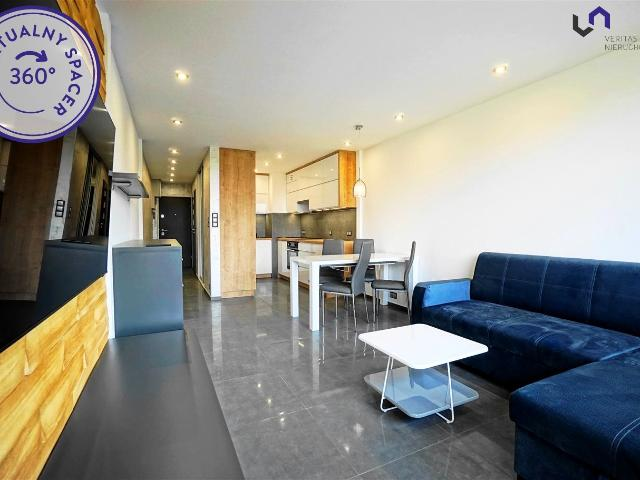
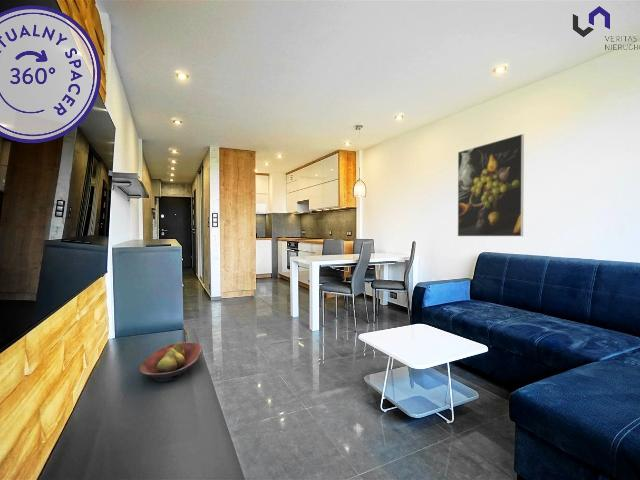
+ fruit bowl [139,341,203,383]
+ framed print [457,133,525,237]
